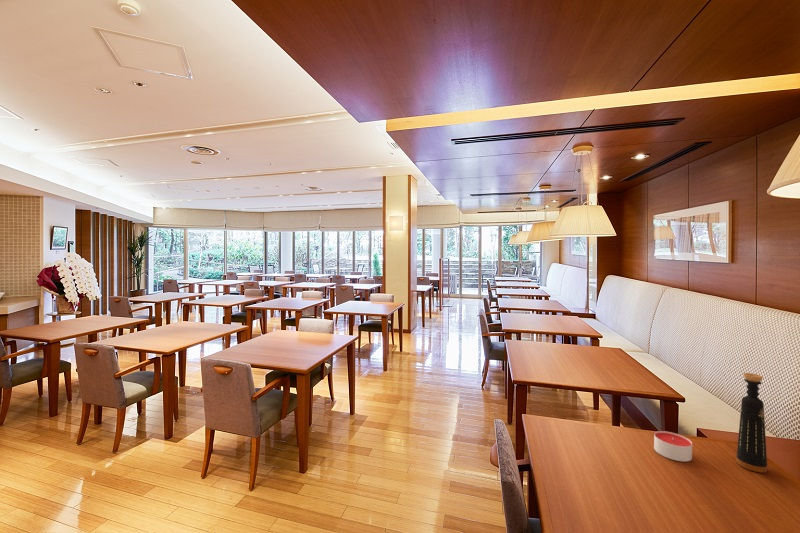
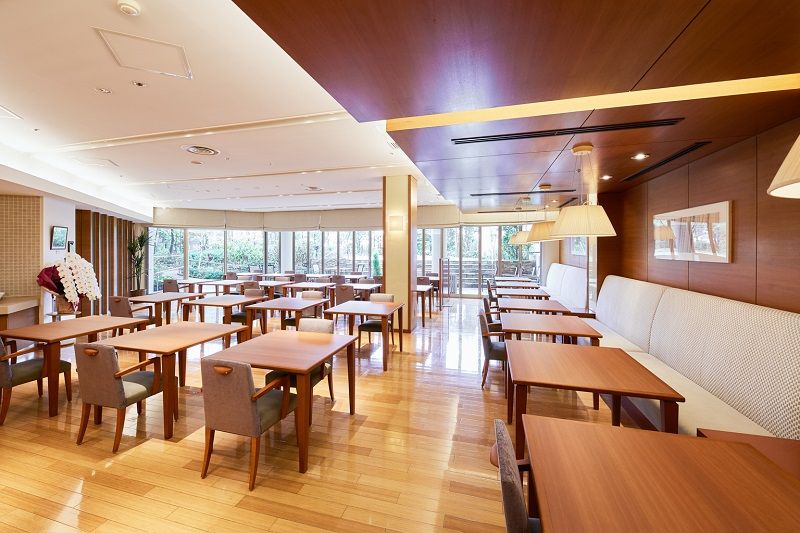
- bottle [735,372,768,474]
- candle [653,430,693,463]
